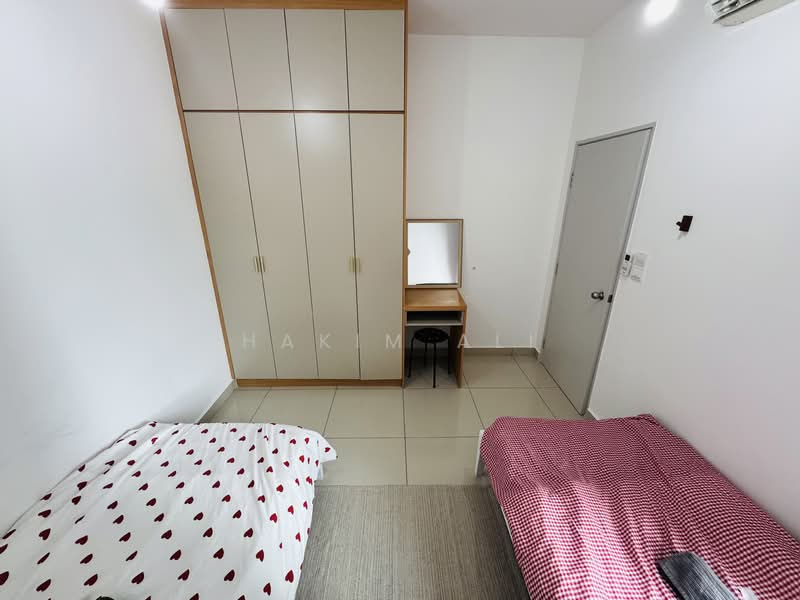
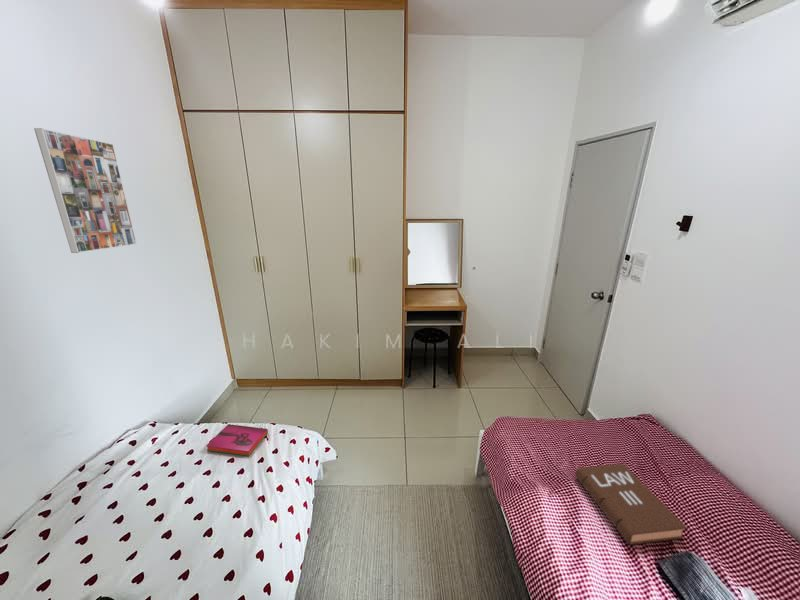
+ hardback book [205,423,269,457]
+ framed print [33,127,138,254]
+ book [574,463,689,546]
